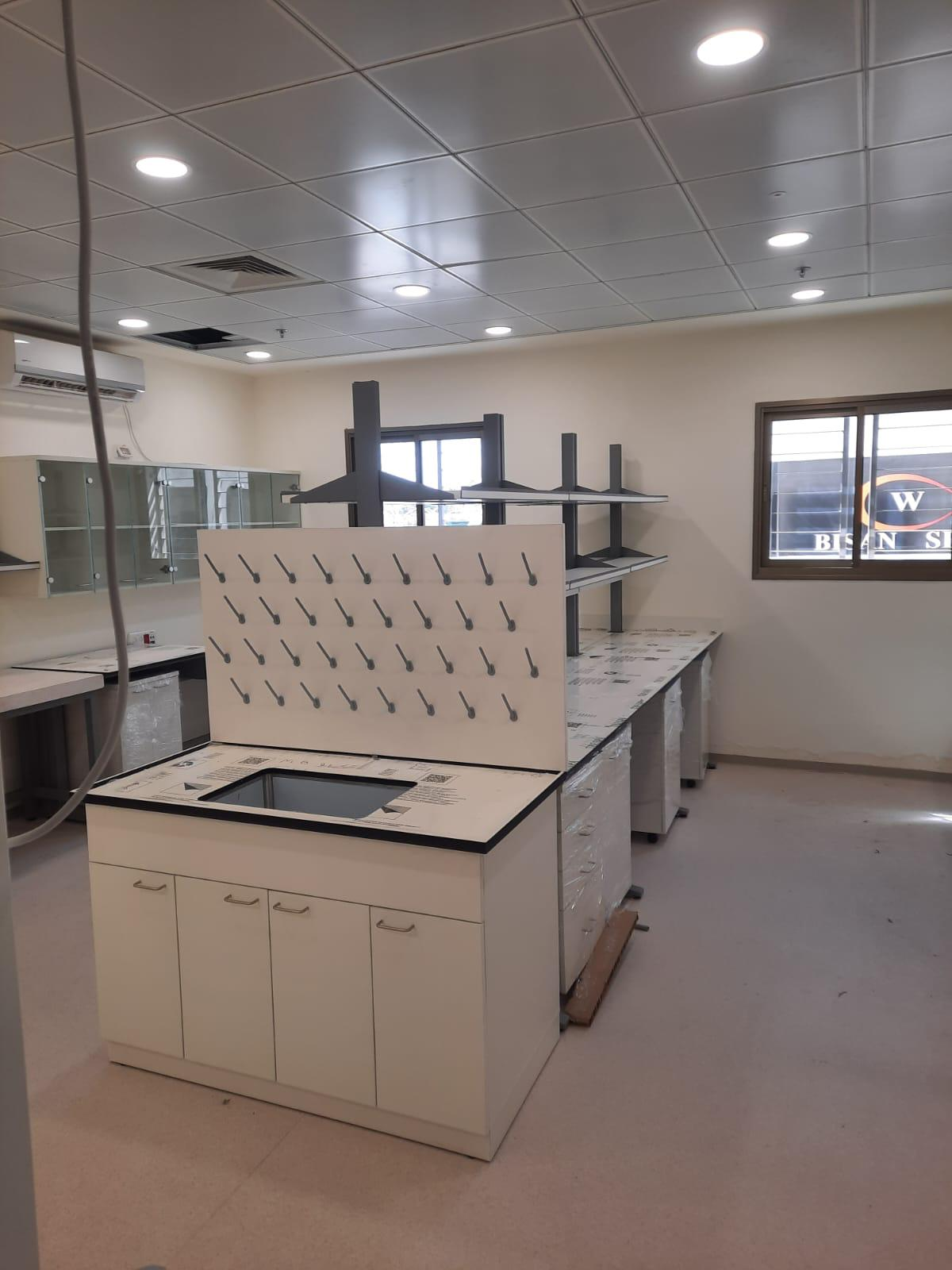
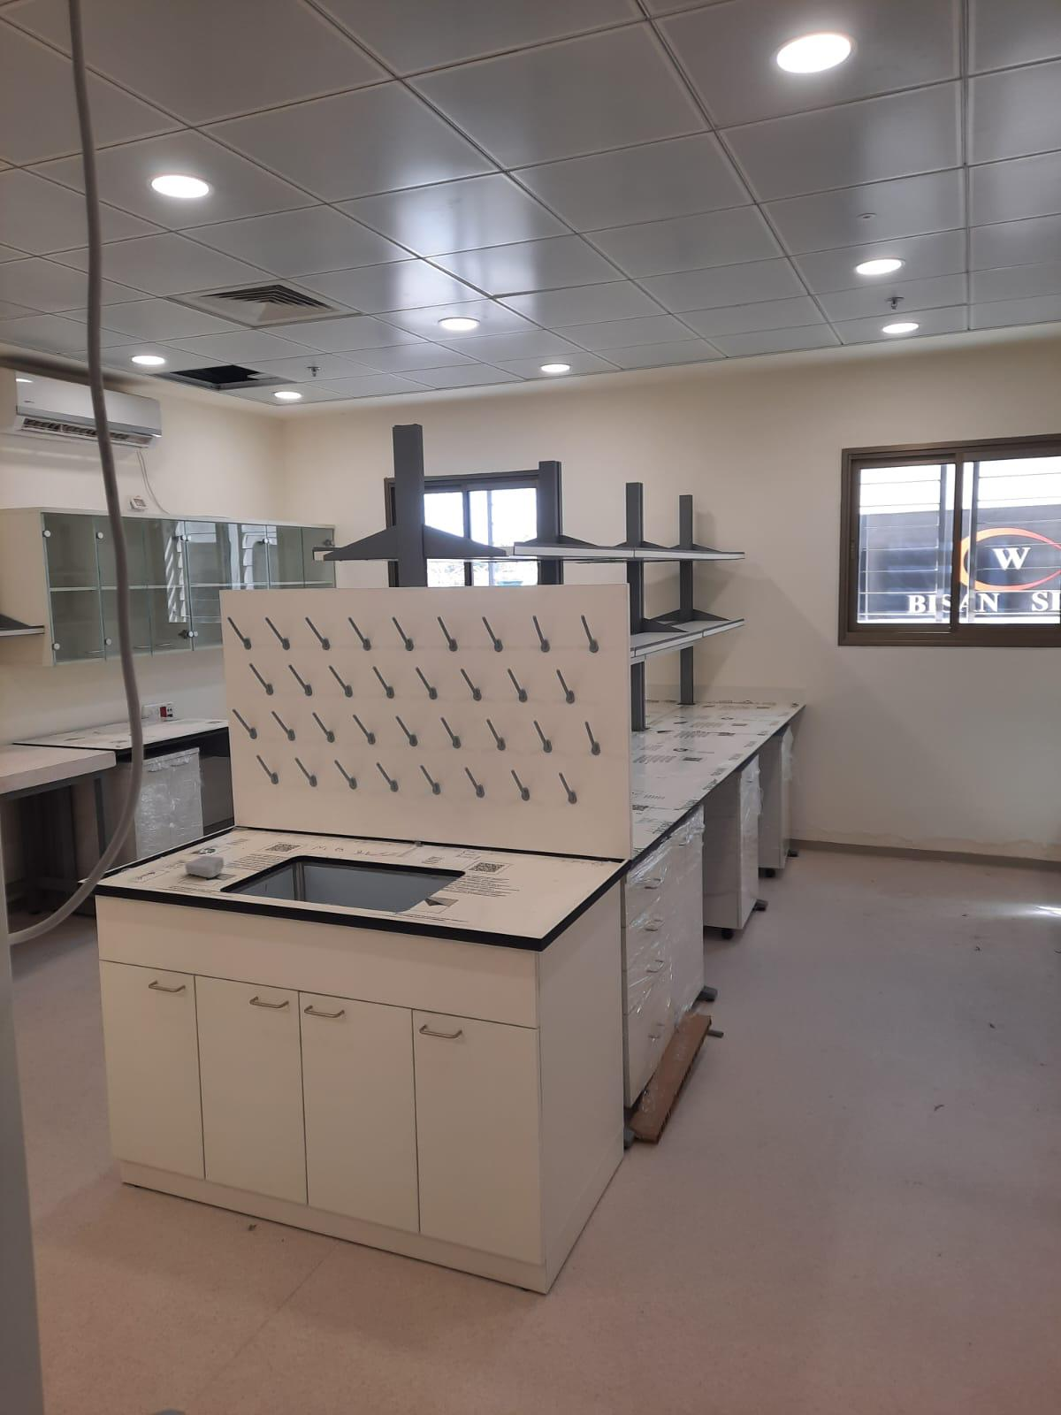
+ soap bar [184,855,225,879]
